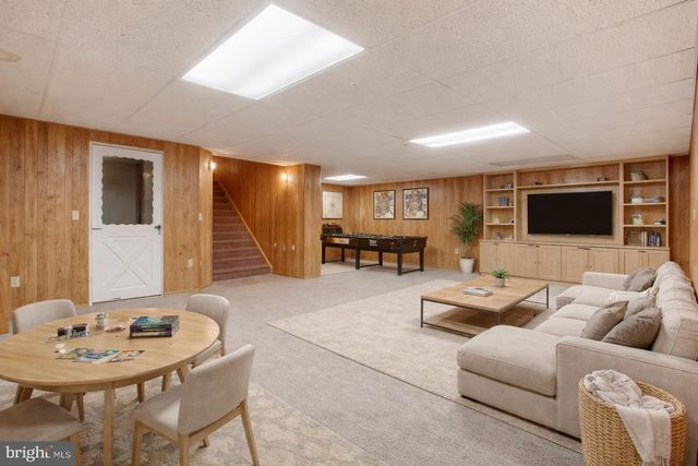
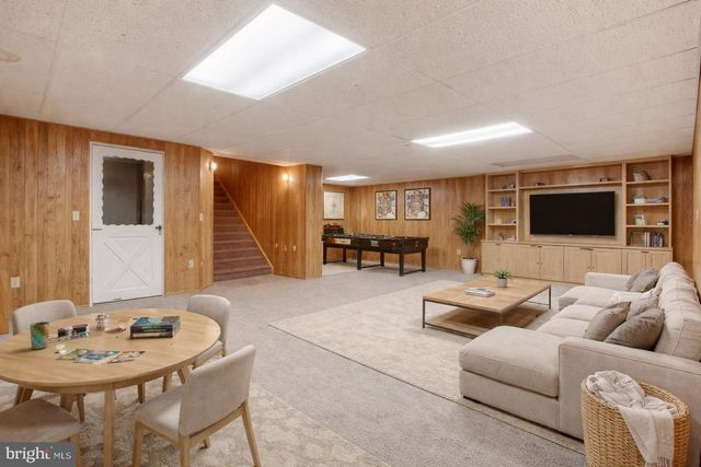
+ cup [28,320,50,350]
